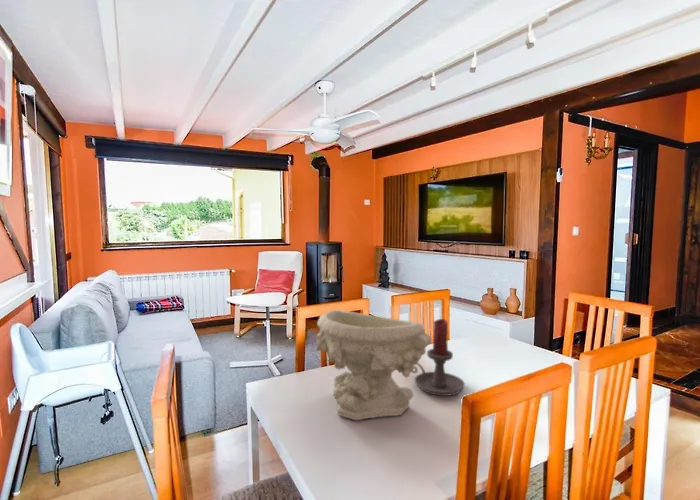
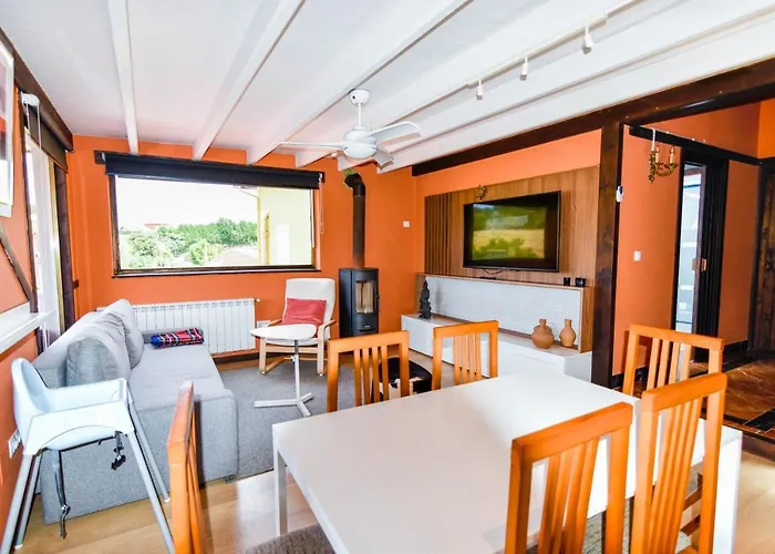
- candle holder [411,318,466,397]
- decorative bowl [315,308,432,421]
